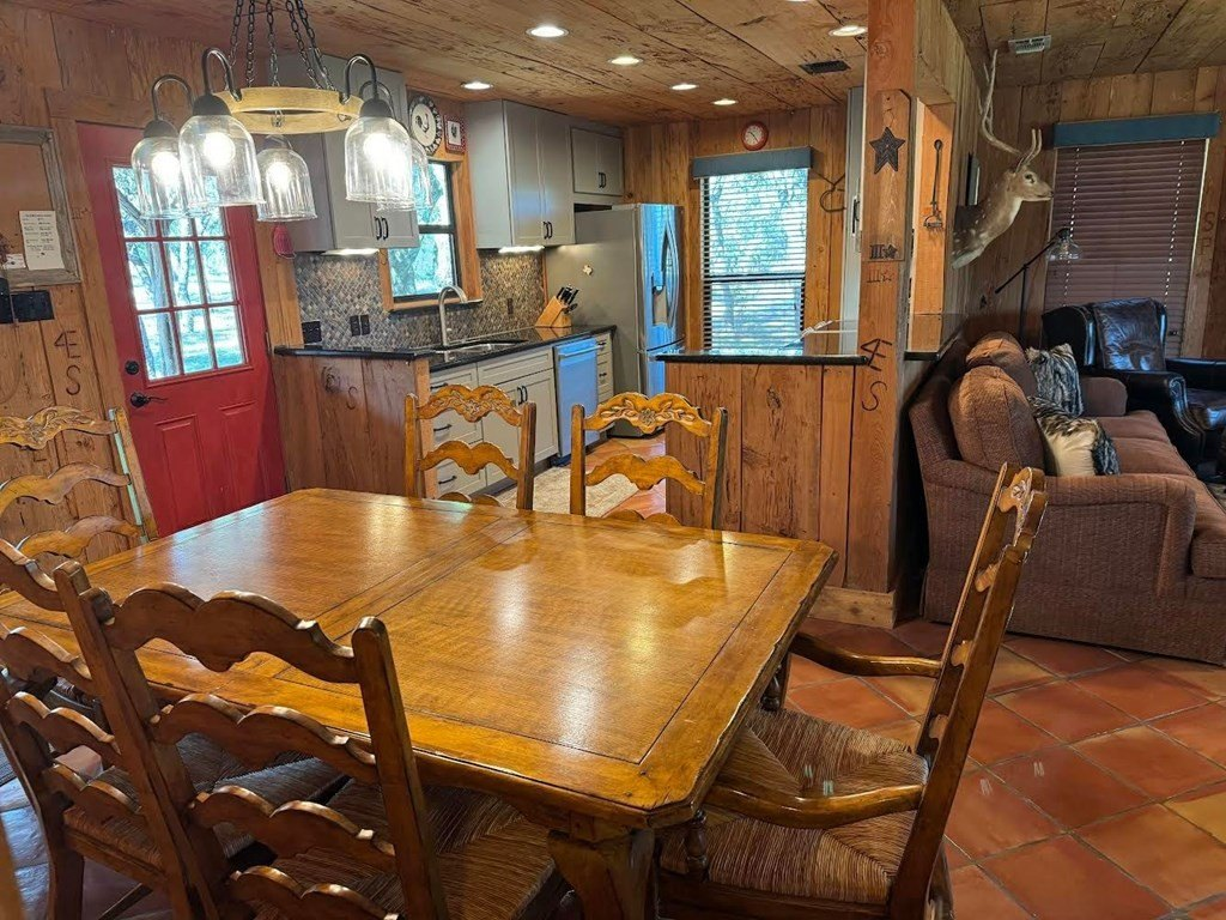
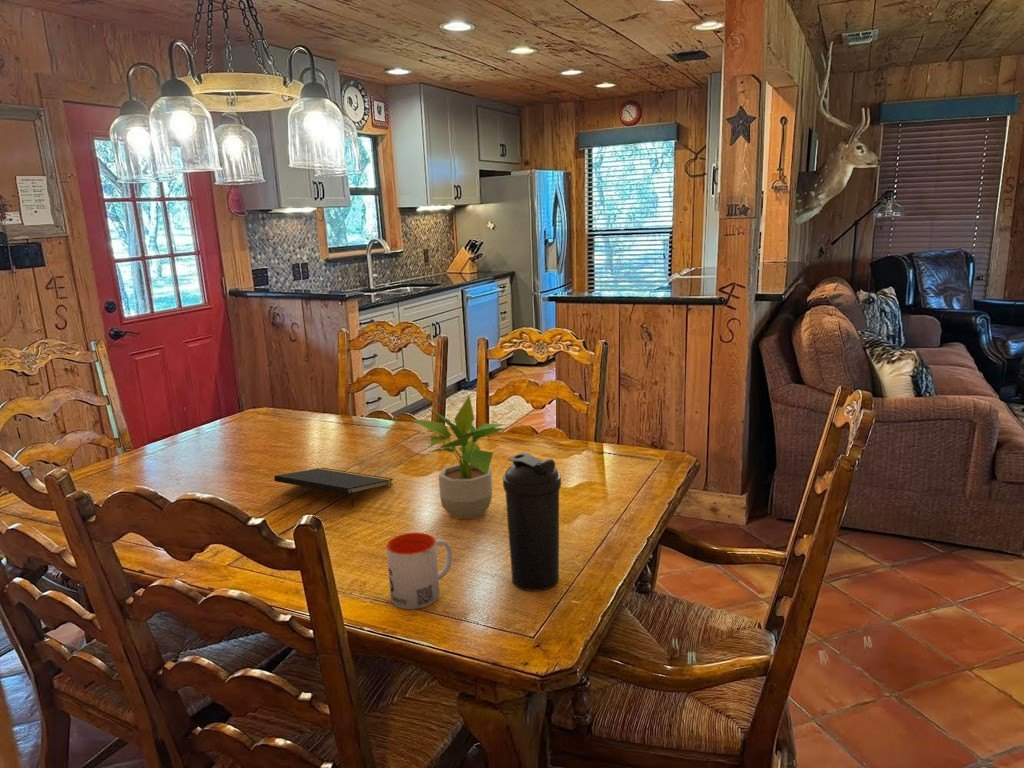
+ notepad [273,467,394,509]
+ water bottle [502,452,562,592]
+ mug [385,532,453,610]
+ potted plant [411,394,508,520]
